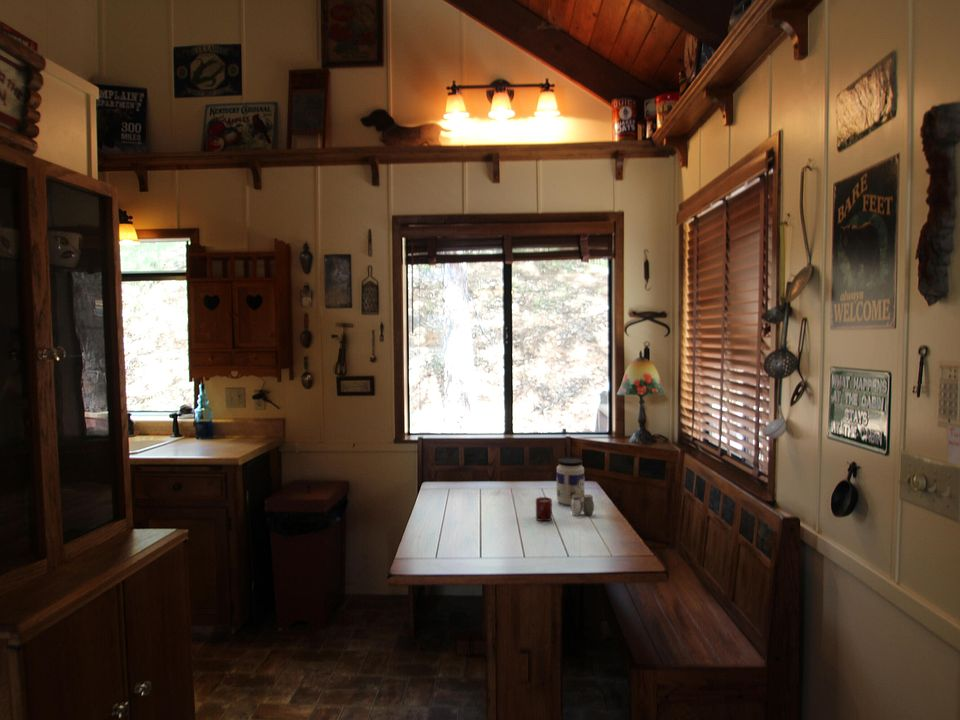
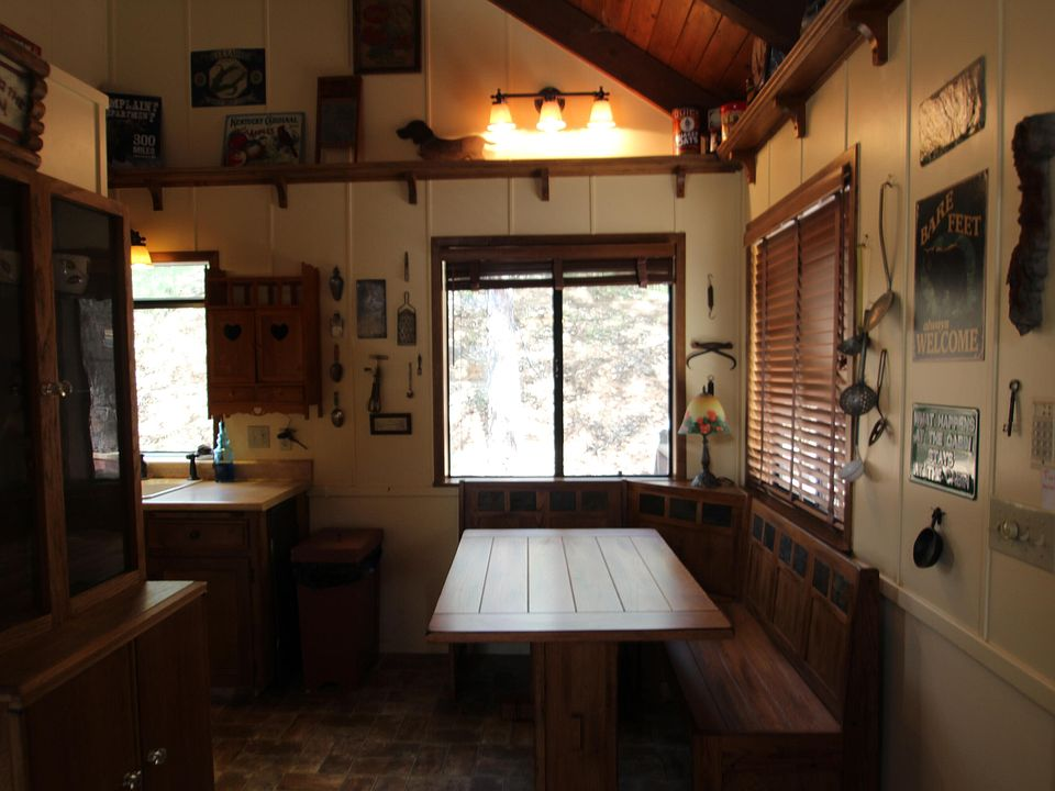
- salt and pepper shaker [570,493,595,516]
- jar [556,457,585,506]
- cup [535,496,553,522]
